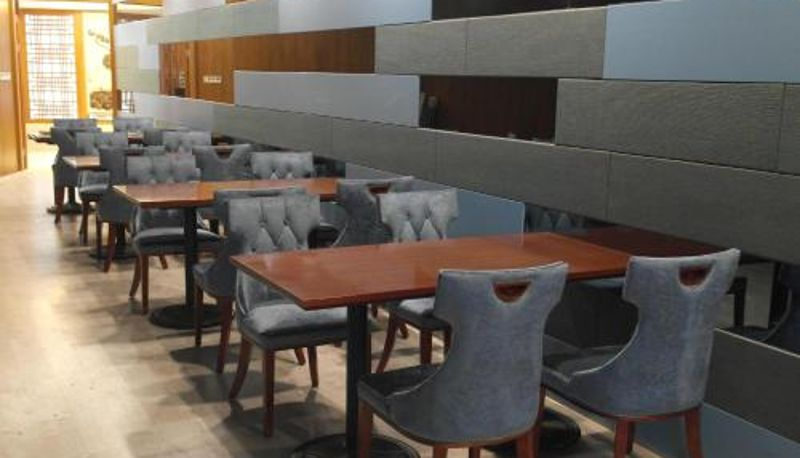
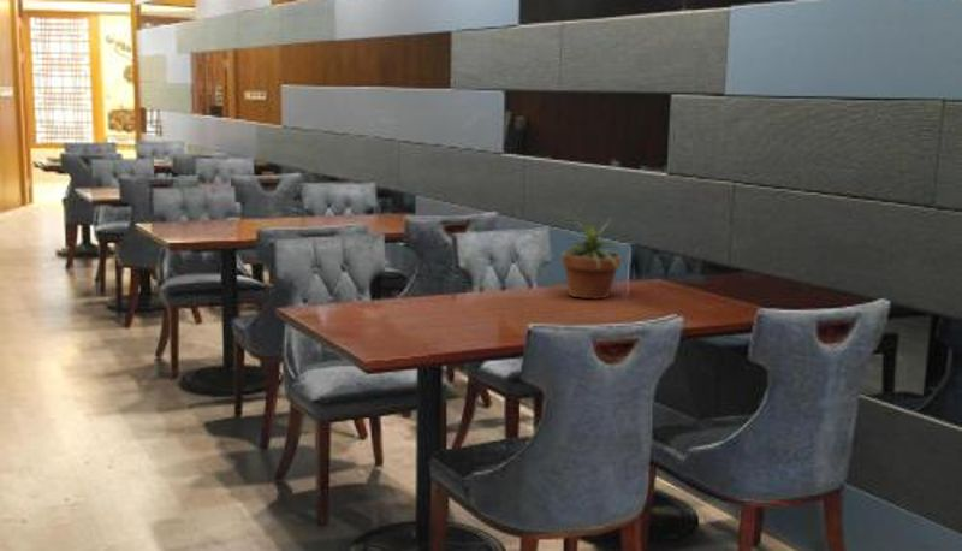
+ potted plant [548,218,636,301]
